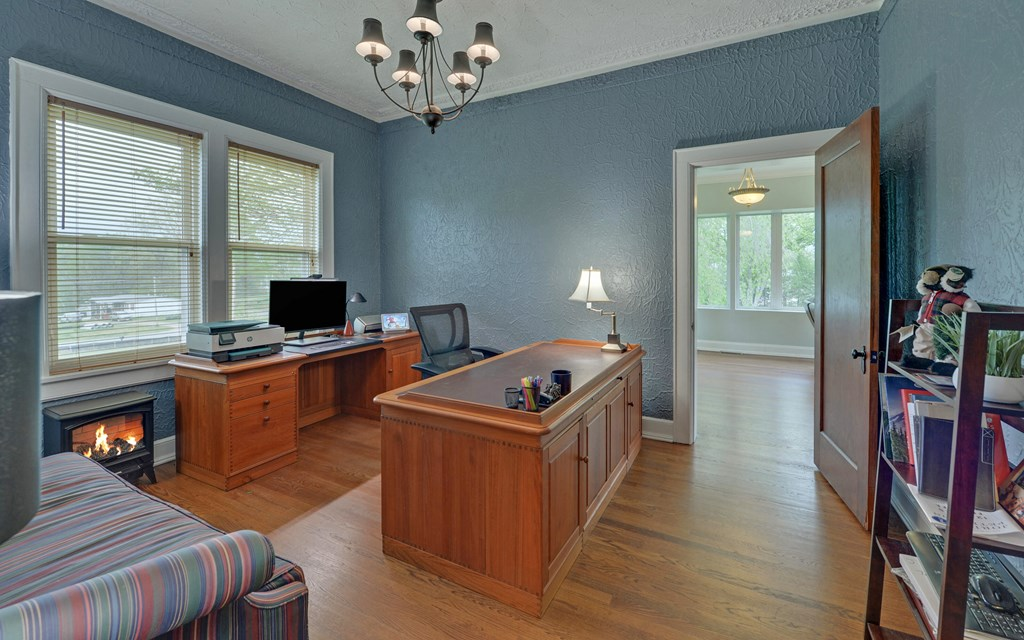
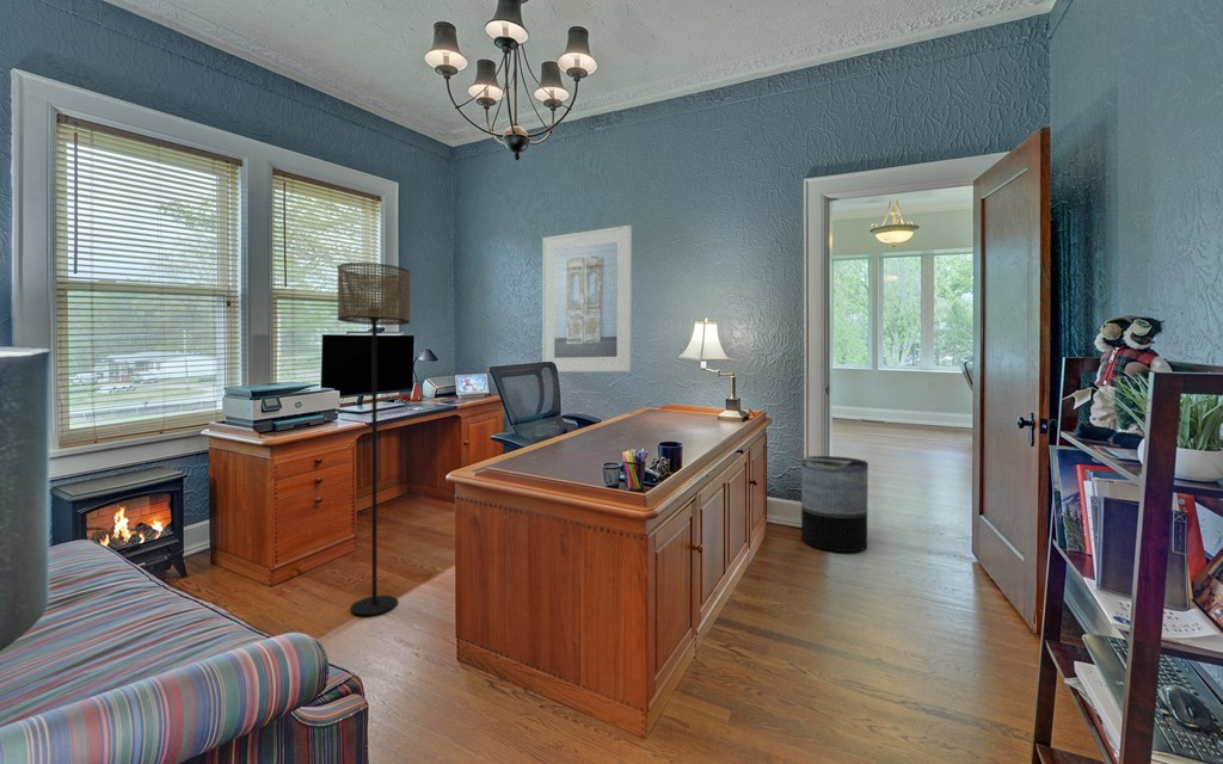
+ floor lamp [337,261,411,616]
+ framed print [541,224,633,374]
+ trash can [800,455,869,553]
